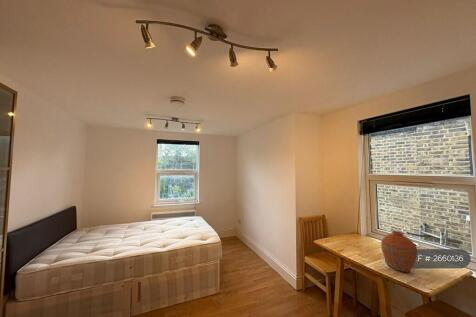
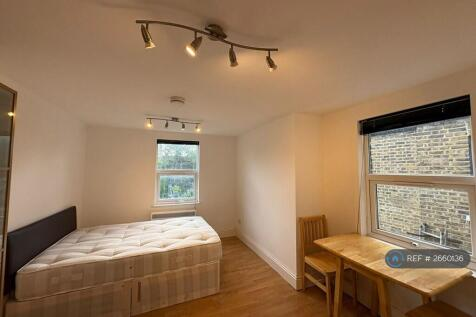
- vase [380,230,419,273]
